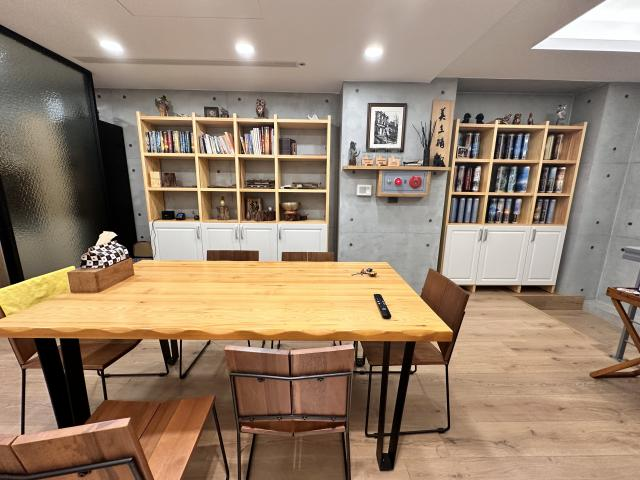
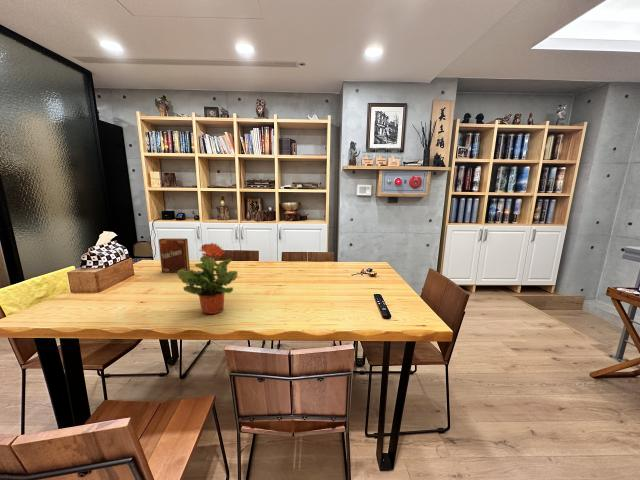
+ potted plant [177,242,238,315]
+ book [158,238,191,273]
